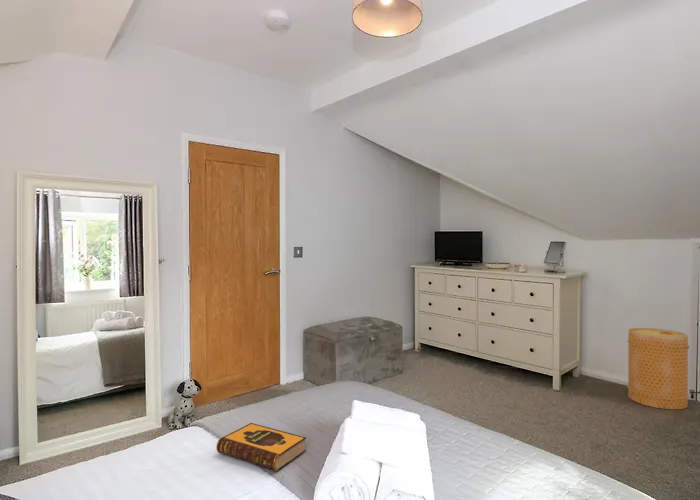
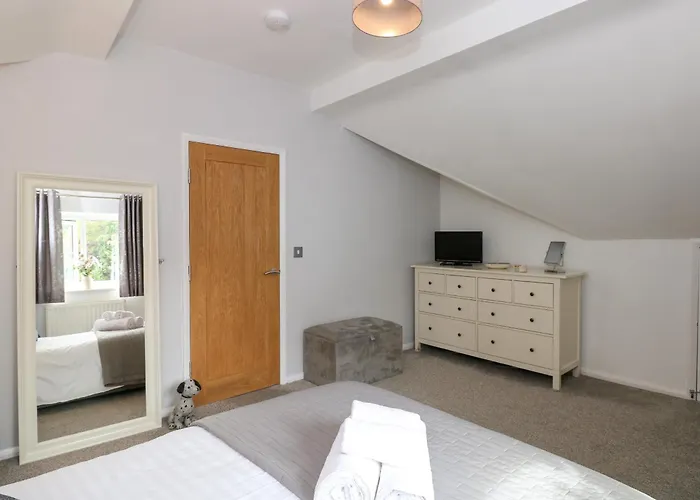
- basket [626,327,690,410]
- hardback book [215,422,307,472]
